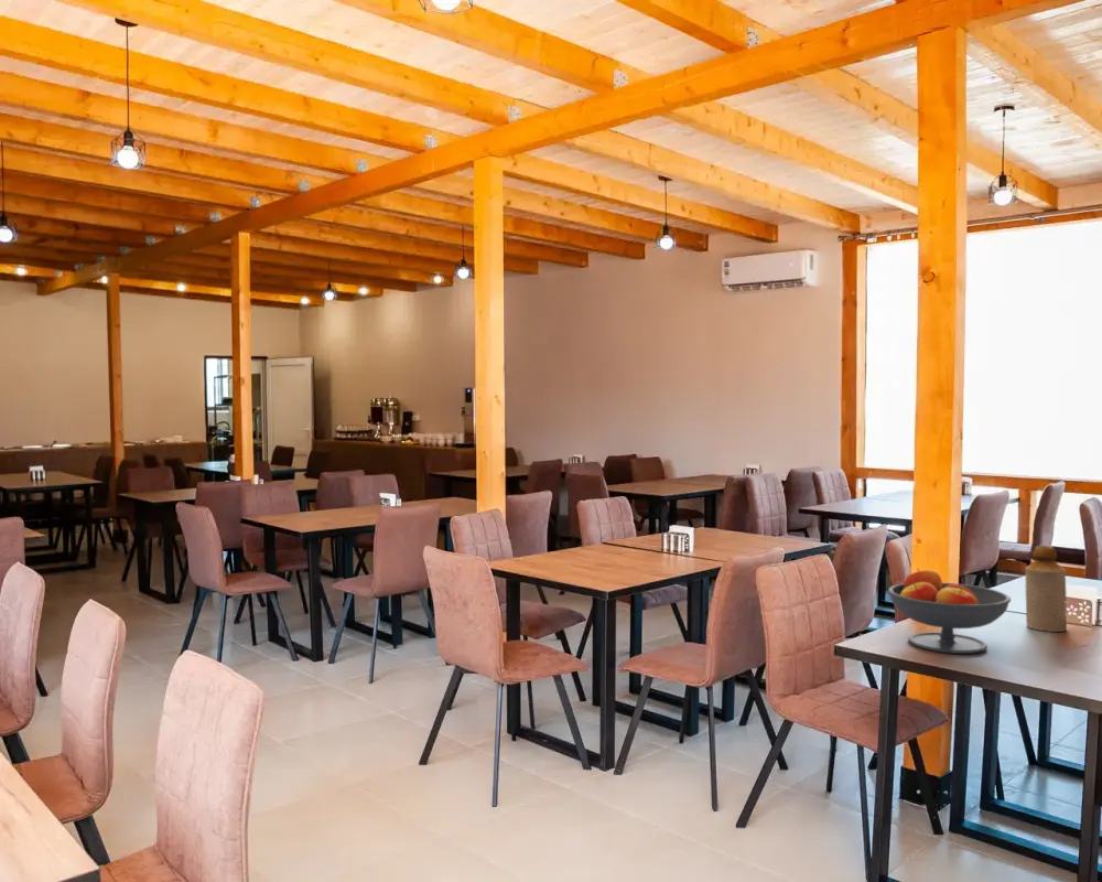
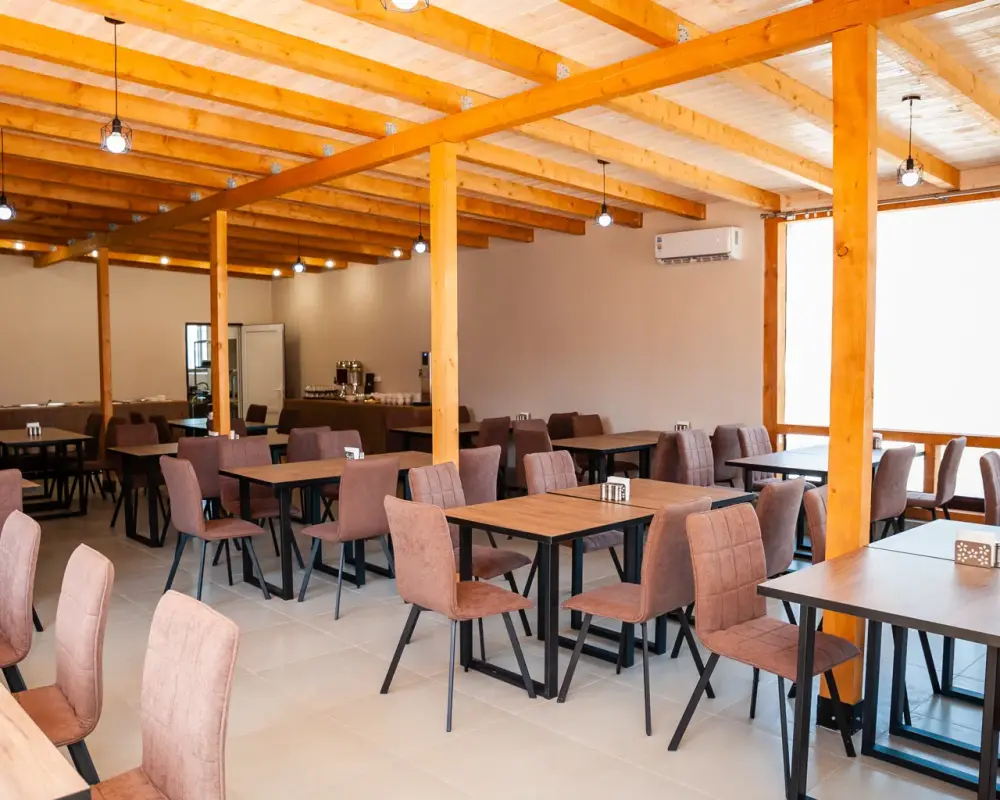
- fruit bowl [887,567,1012,655]
- bottle [1024,545,1068,633]
